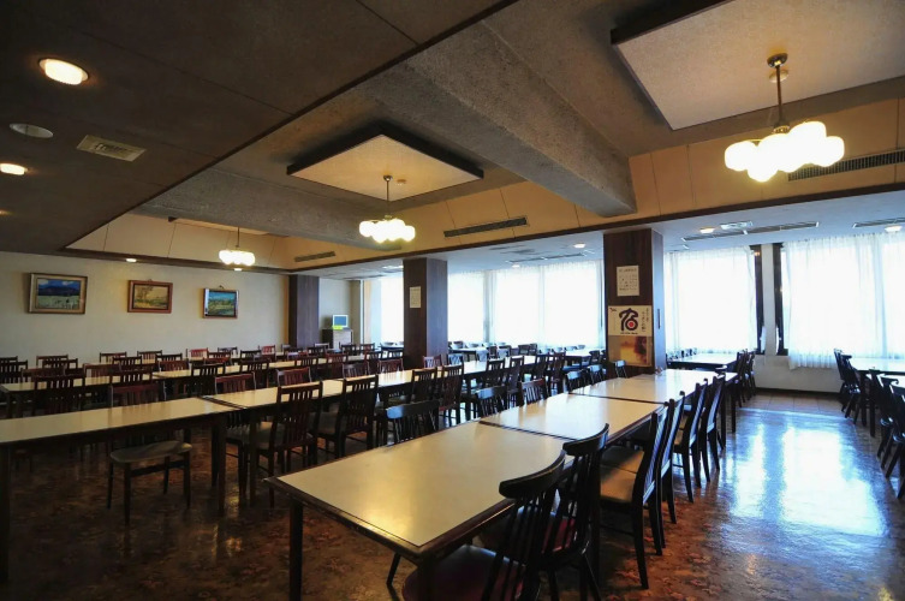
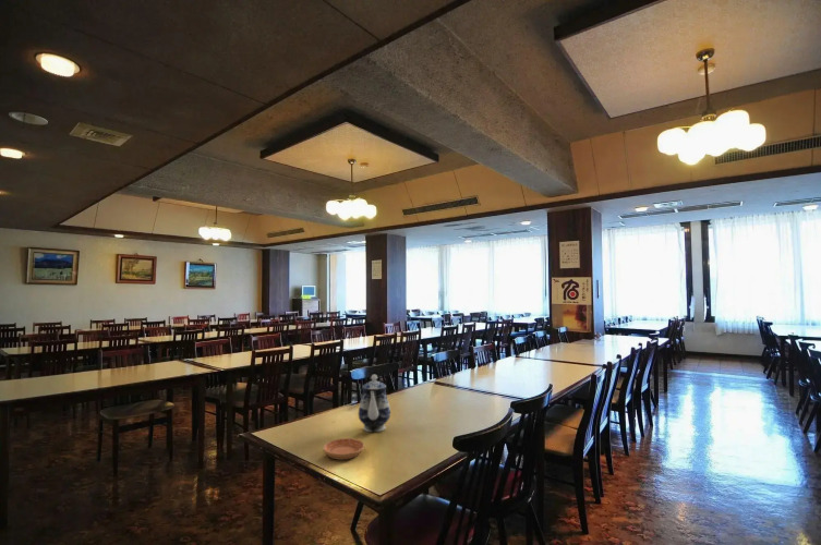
+ saucer [323,437,365,461]
+ teapot [358,374,391,433]
